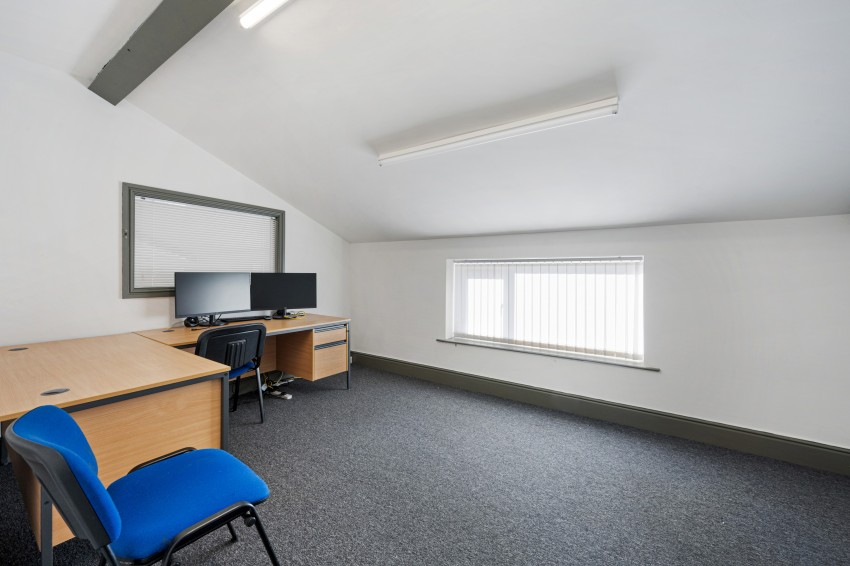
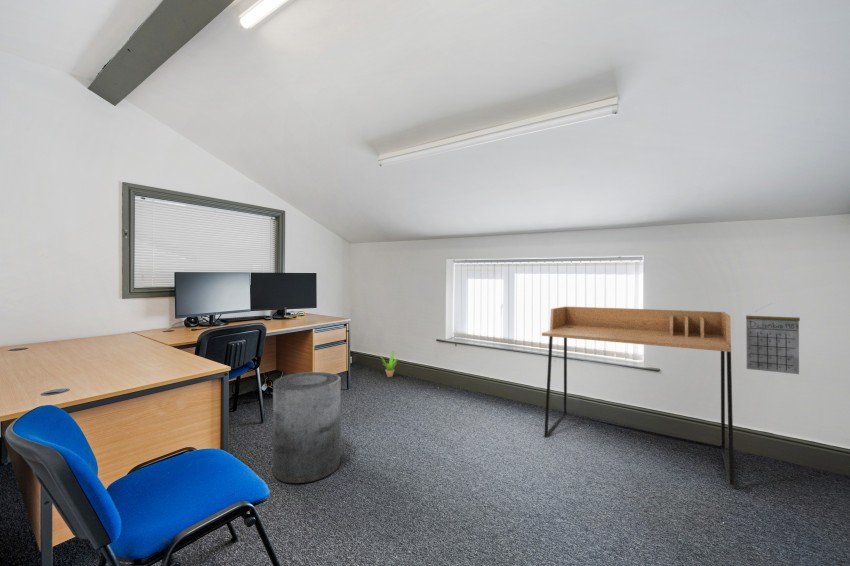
+ desk [541,305,735,487]
+ potted plant [377,350,399,378]
+ calendar [745,303,801,375]
+ trash can [272,371,342,484]
